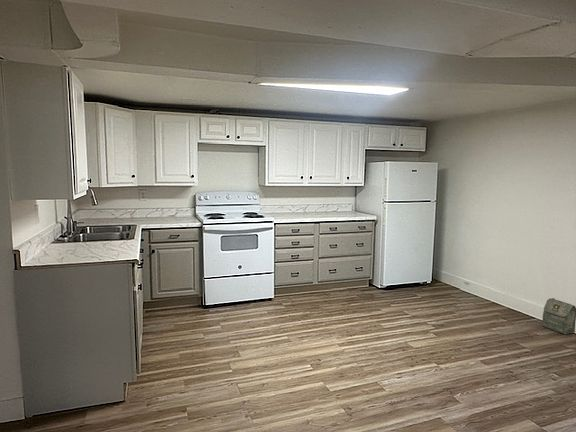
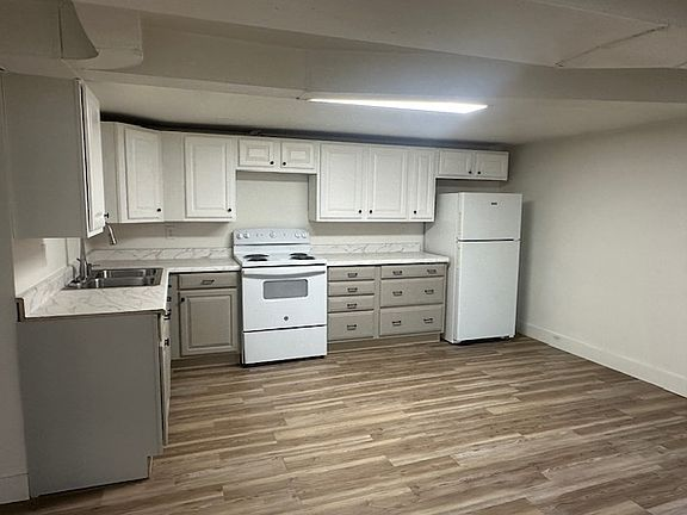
- bag [541,297,576,335]
